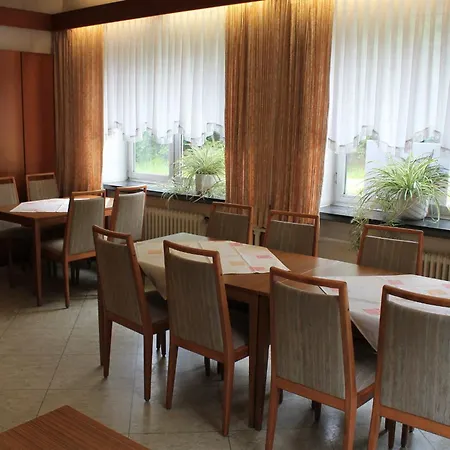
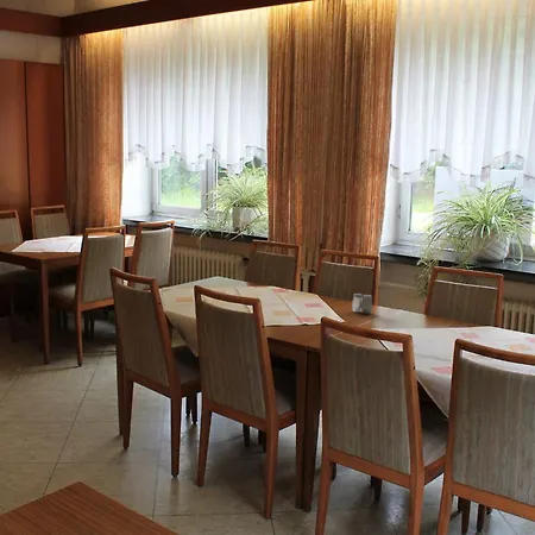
+ salt and pepper shaker [351,292,373,315]
